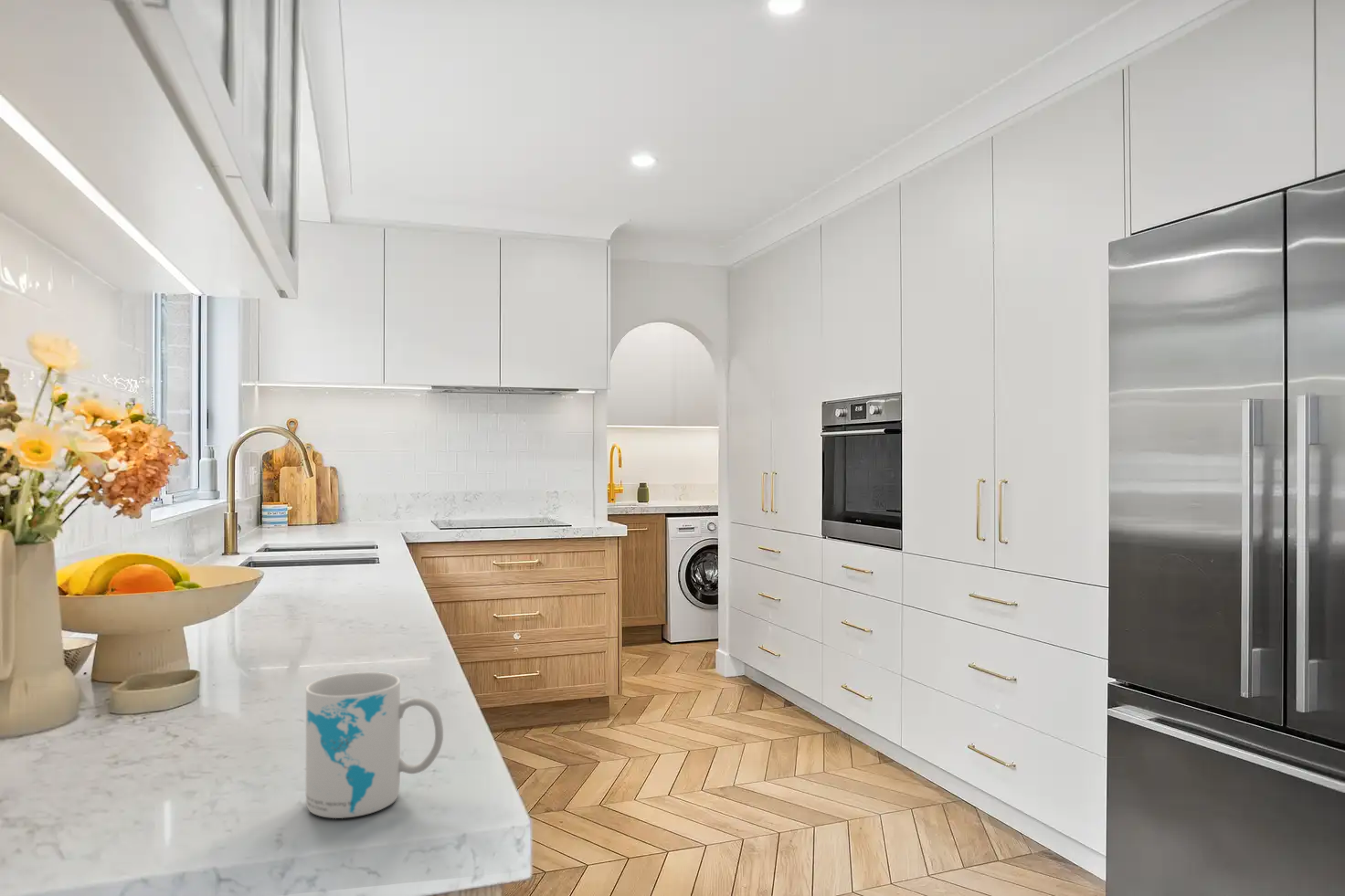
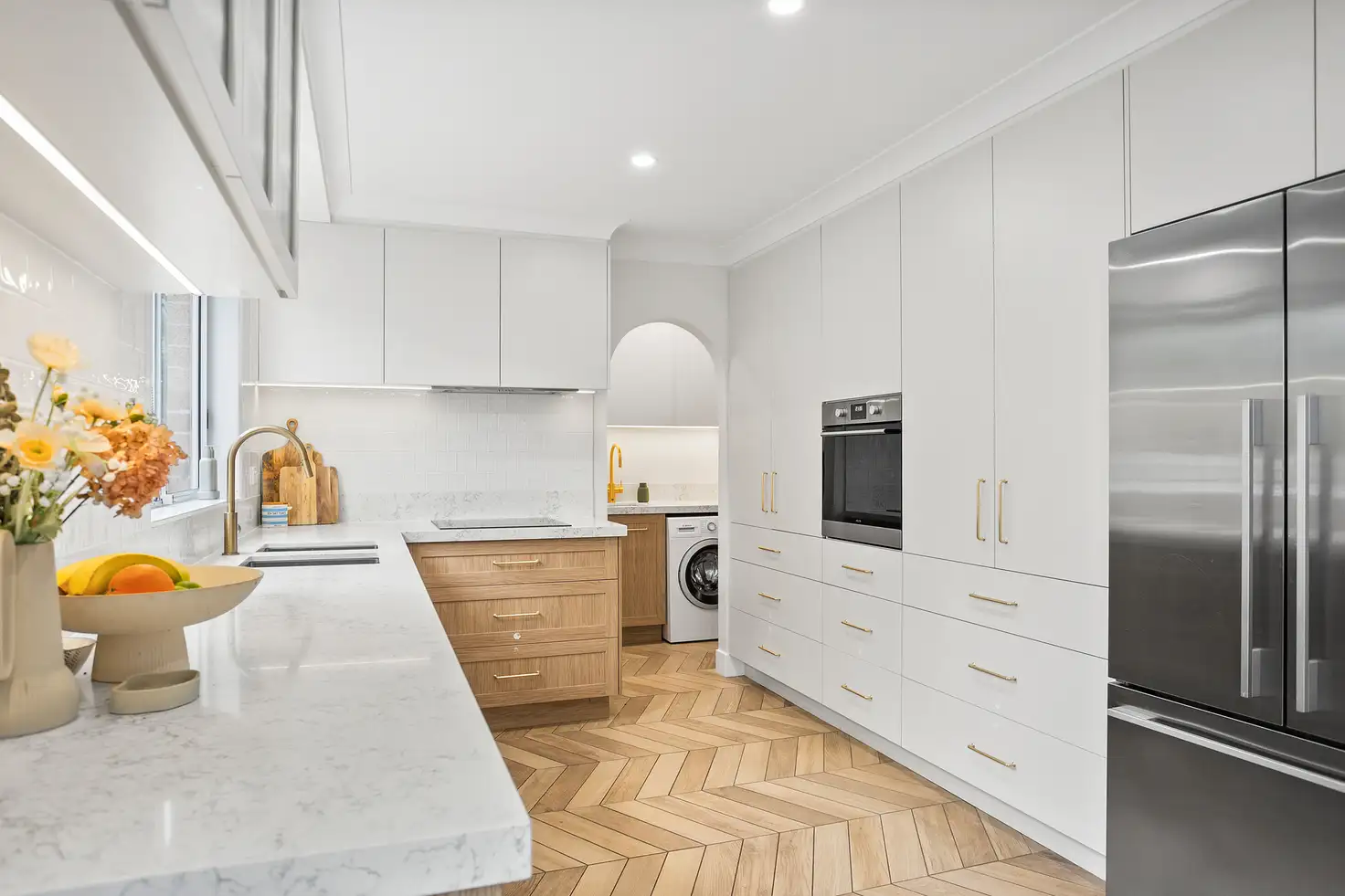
- mug [305,671,444,819]
